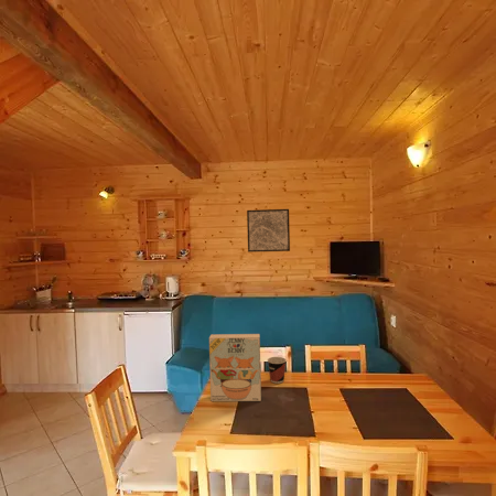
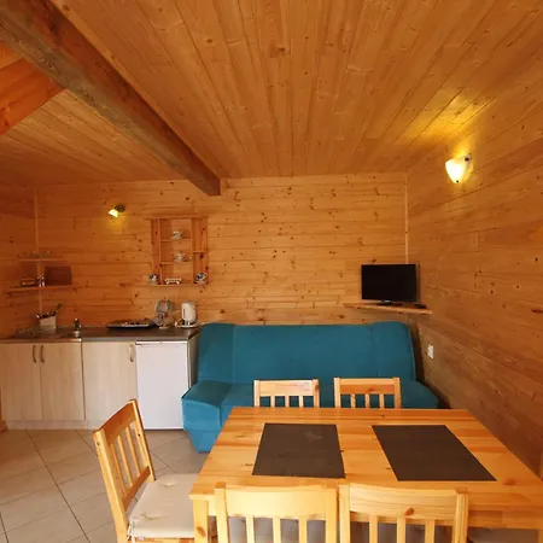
- cereal box [208,333,262,402]
- wall art [246,208,291,254]
- cup [267,356,287,385]
